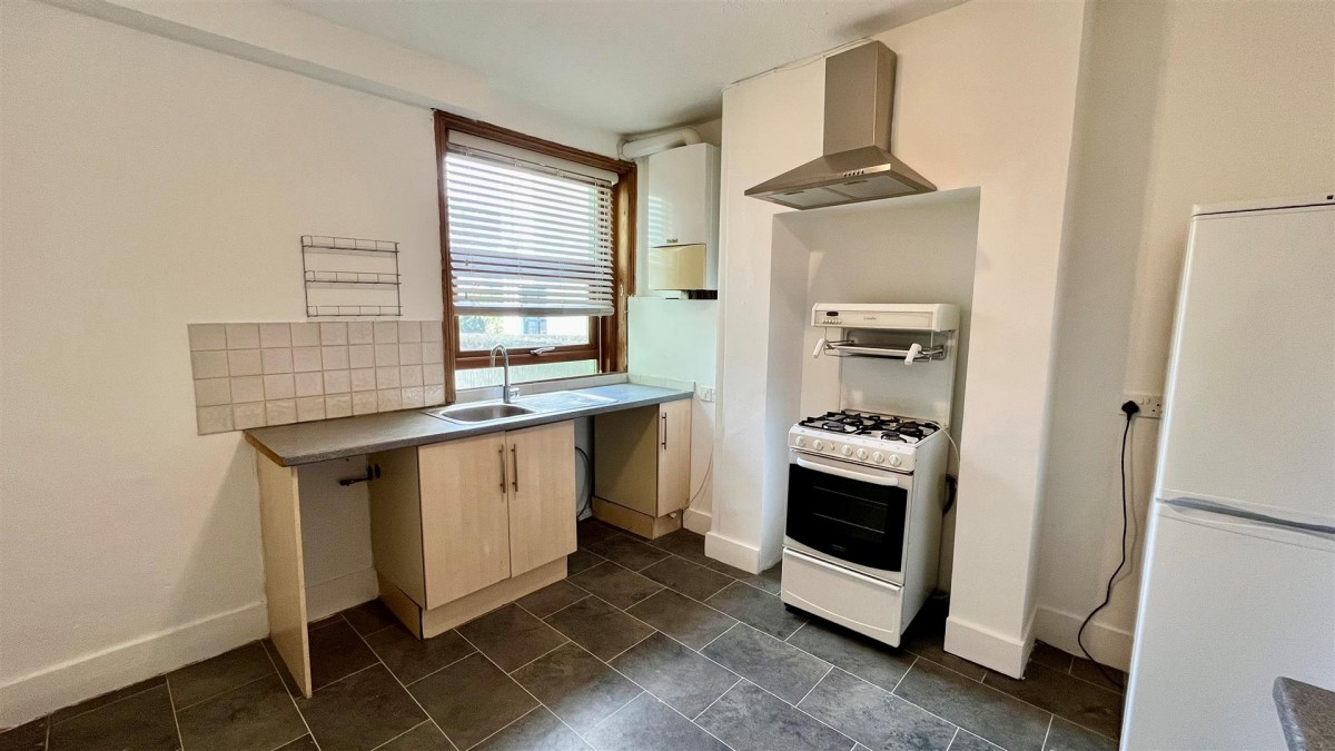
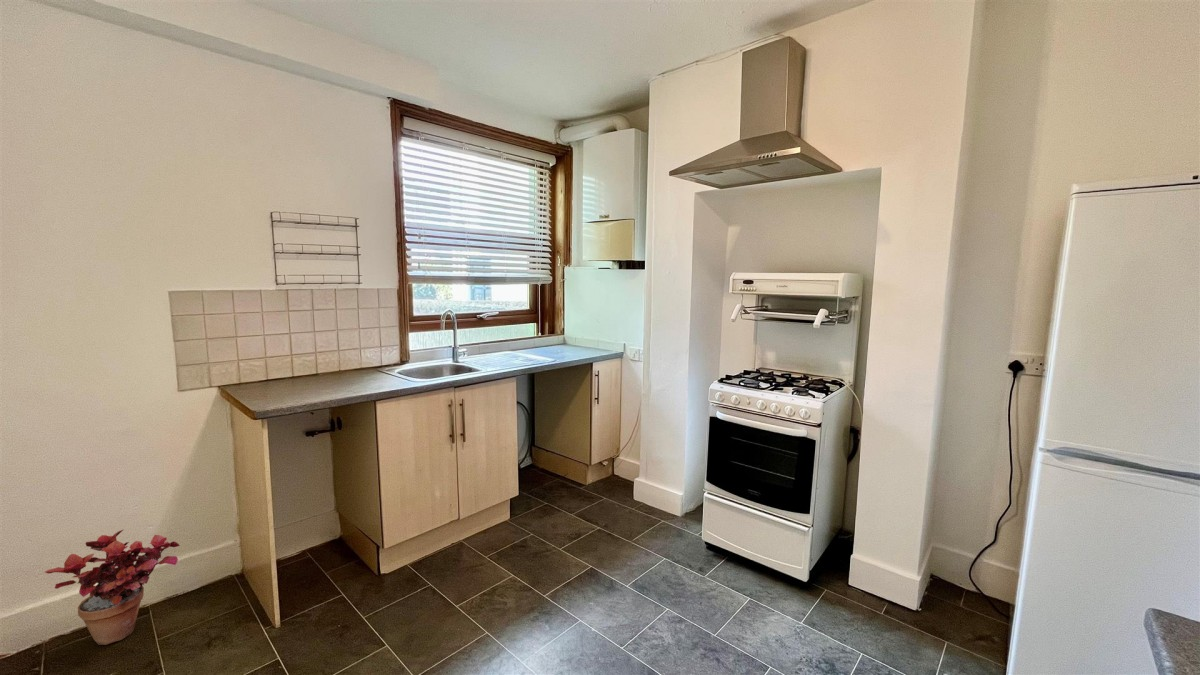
+ potted plant [44,528,181,646]
